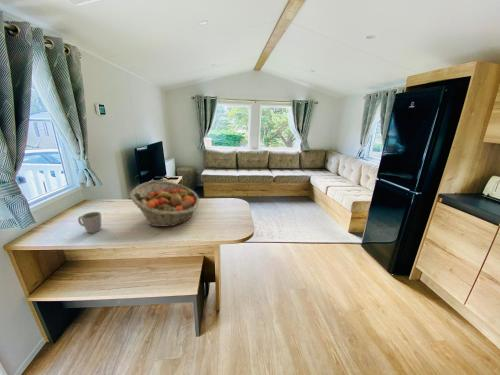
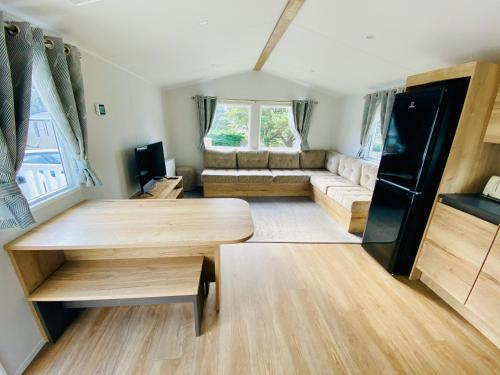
- mug [77,211,102,234]
- fruit basket [129,180,200,228]
